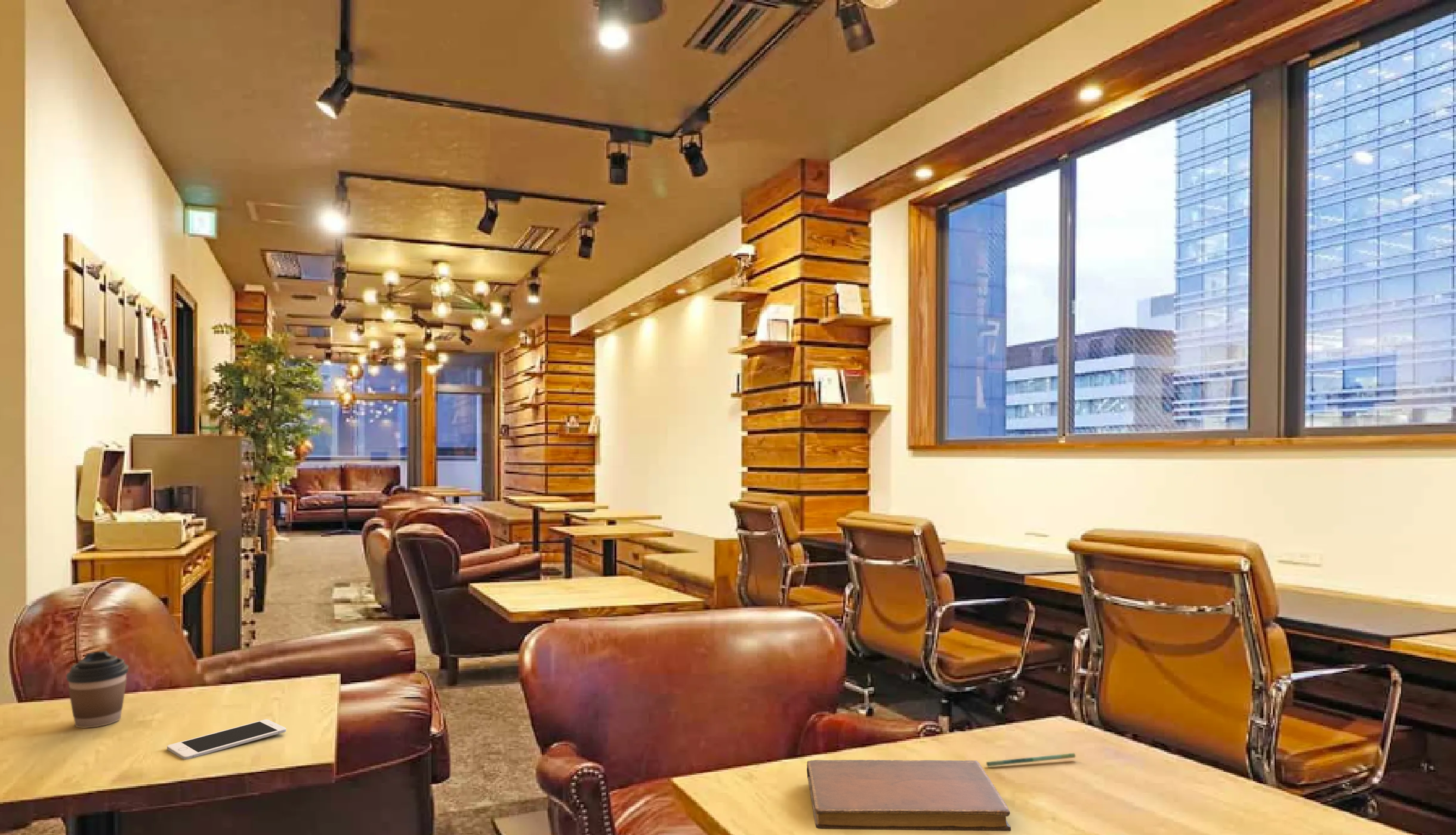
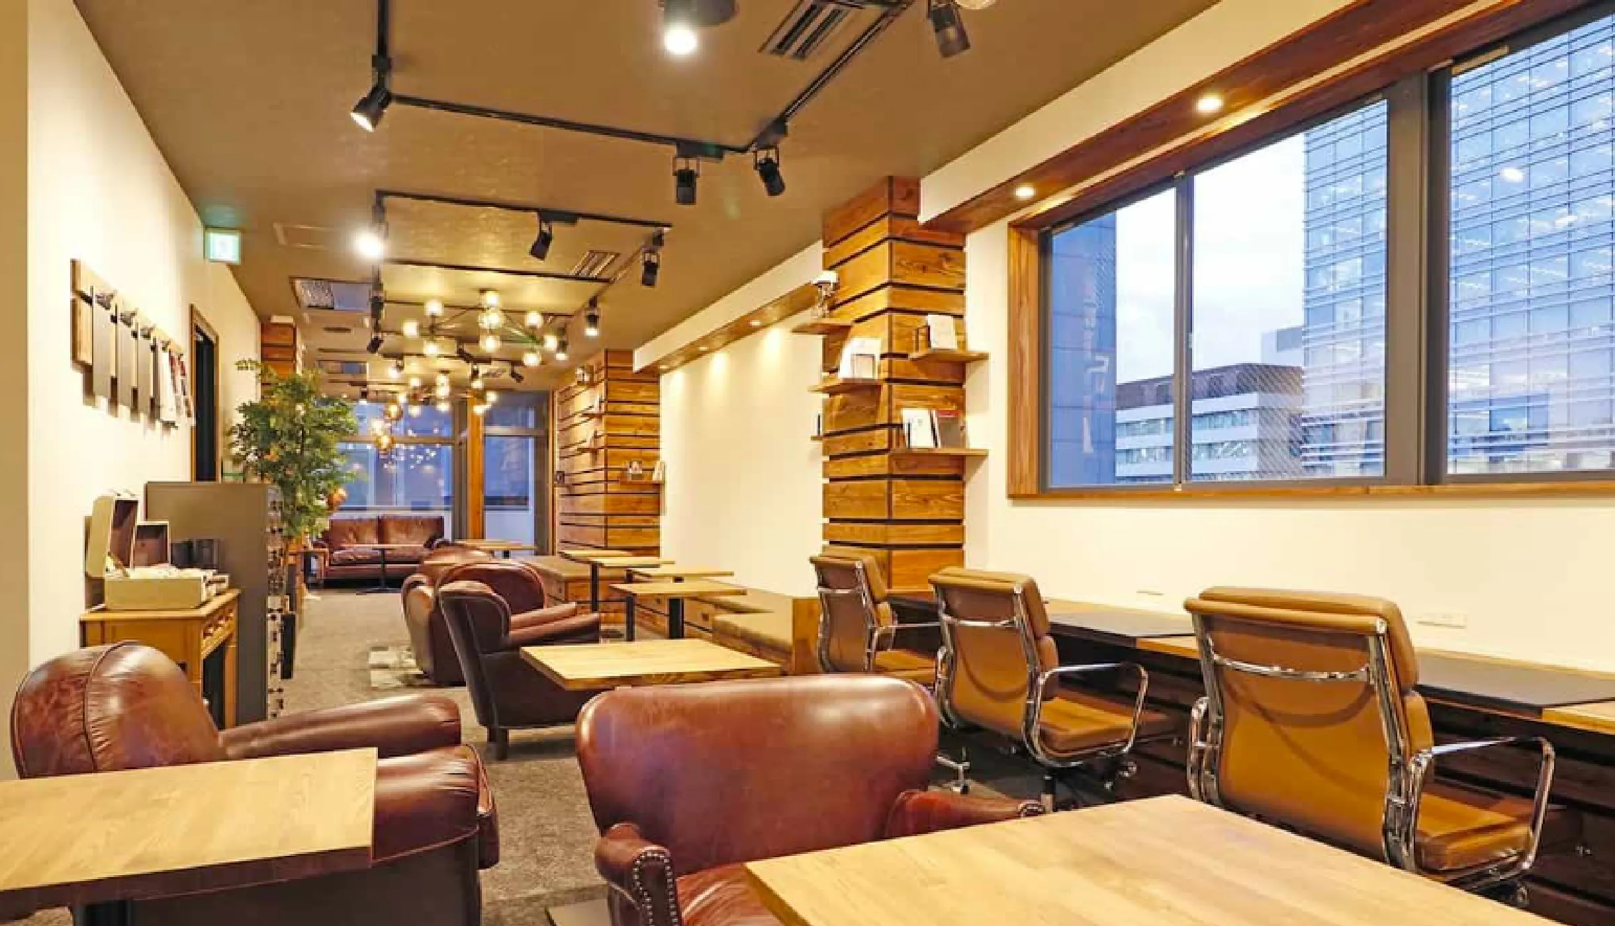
- notebook [806,759,1011,831]
- coffee cup [66,650,129,729]
- pen [986,753,1076,767]
- cell phone [166,719,286,760]
